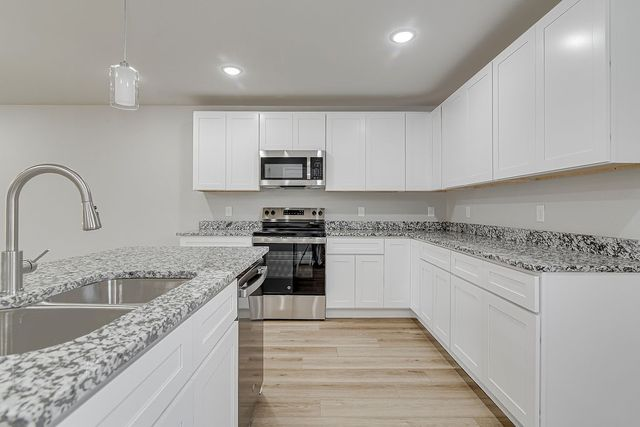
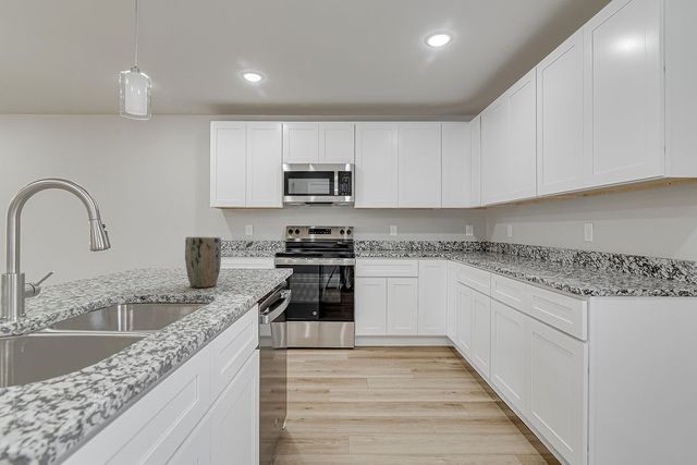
+ plant pot [184,236,222,289]
